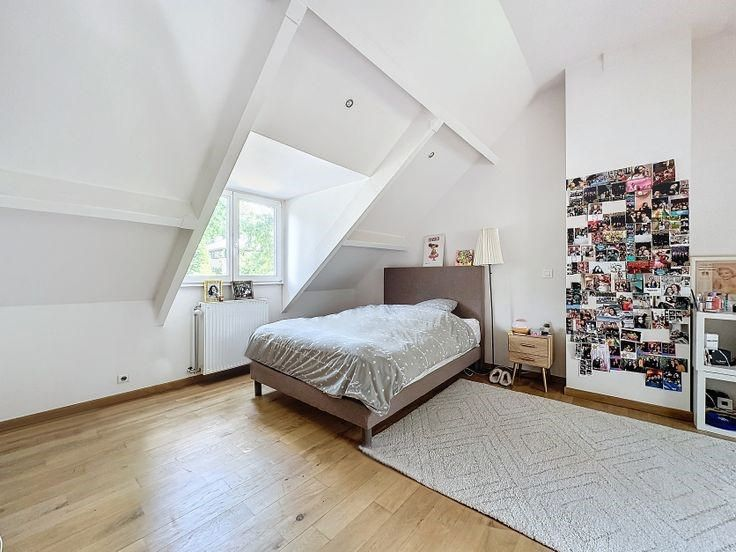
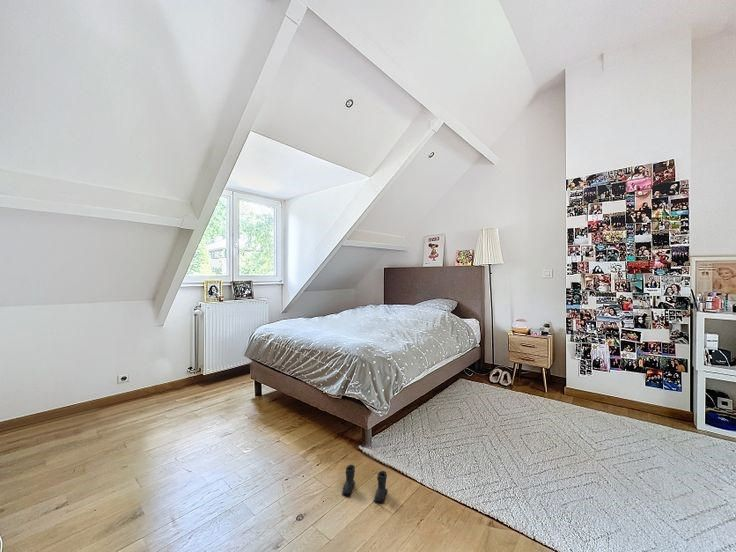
+ boots [341,464,389,504]
